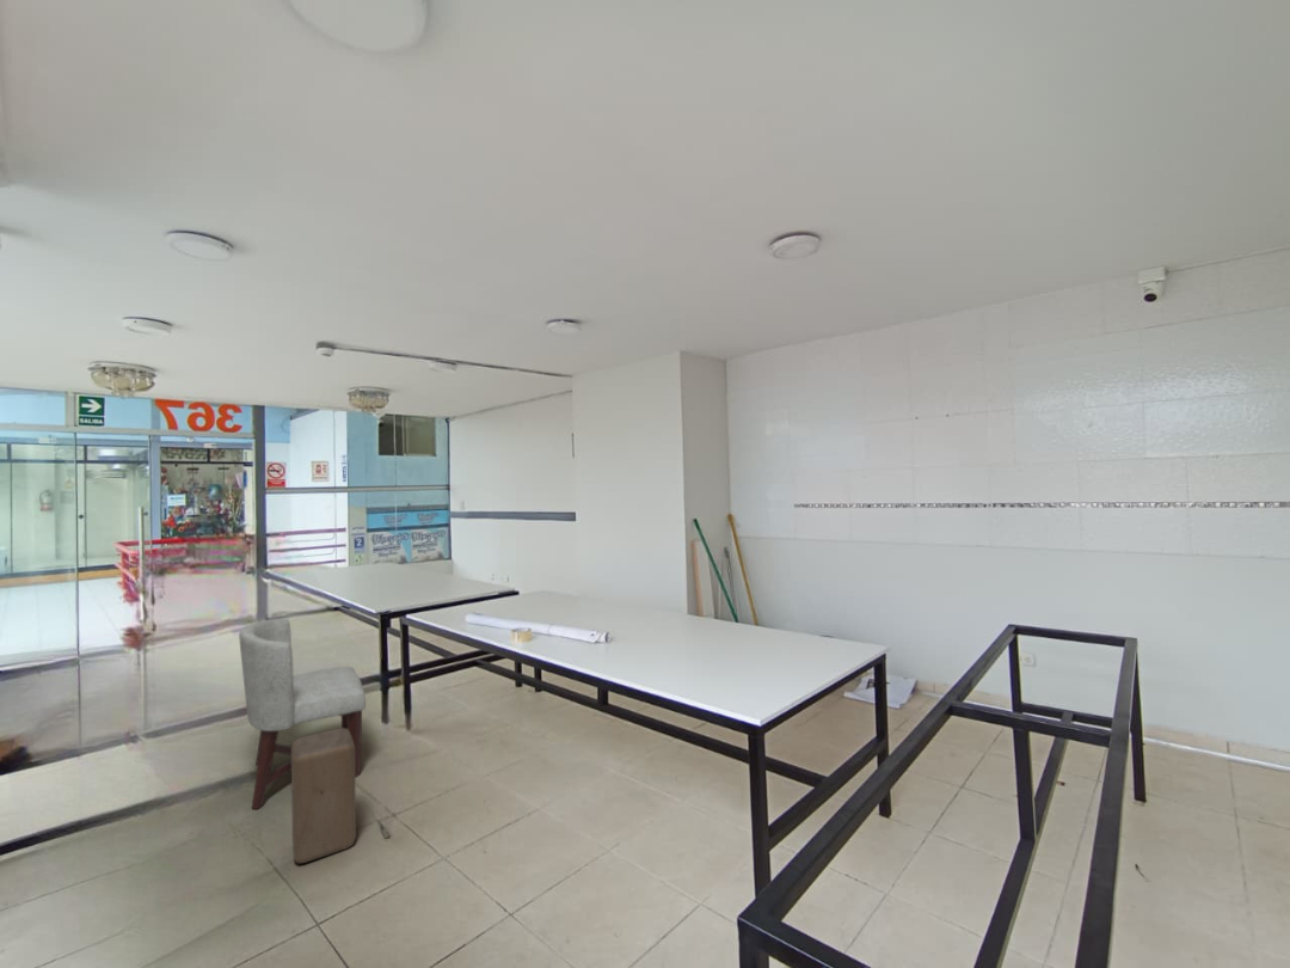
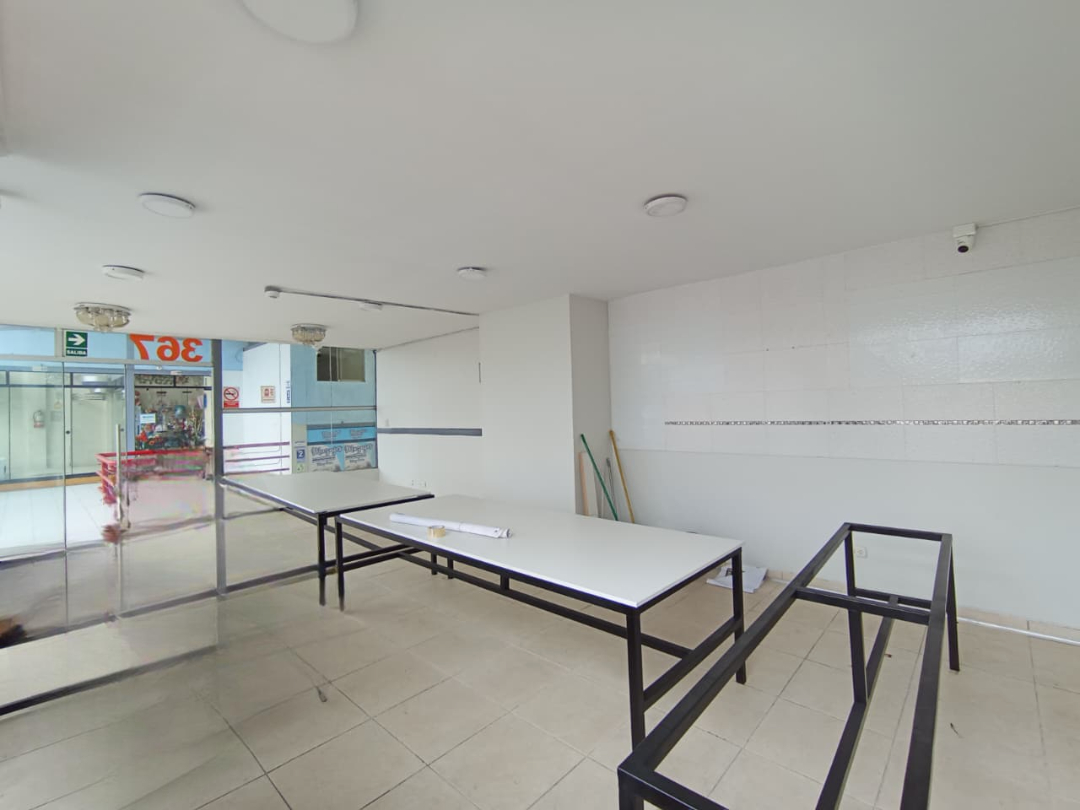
- chair [238,618,367,810]
- stool [290,727,357,864]
